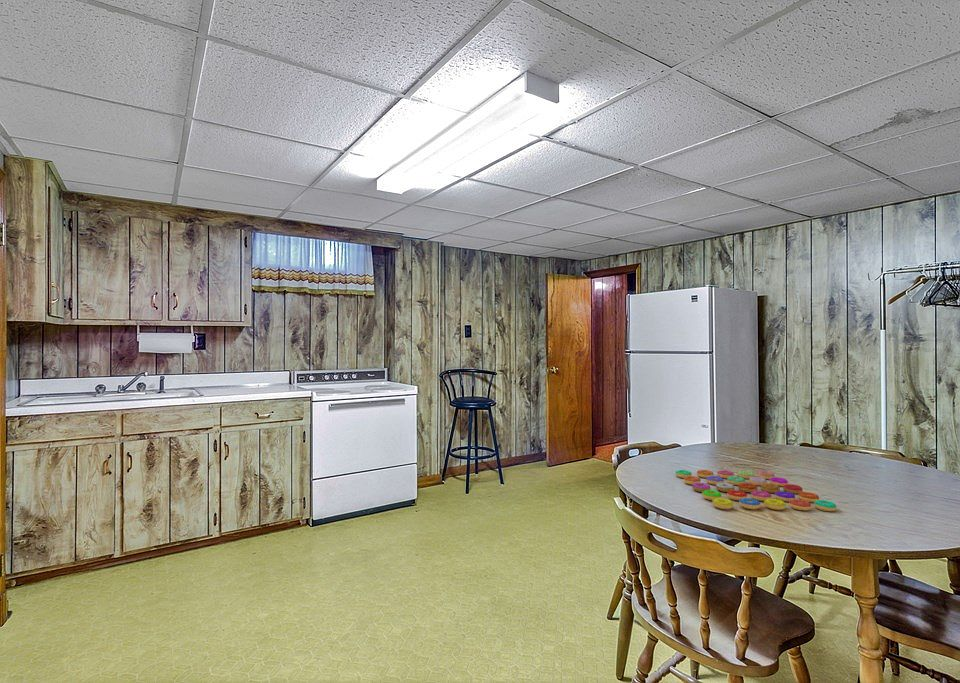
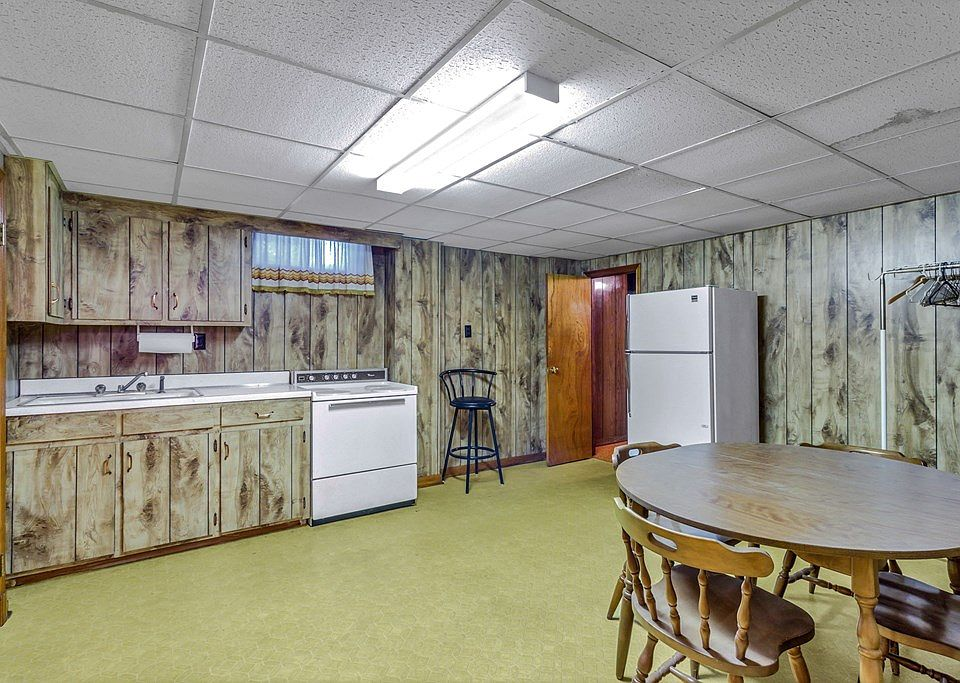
- board game [674,469,838,512]
